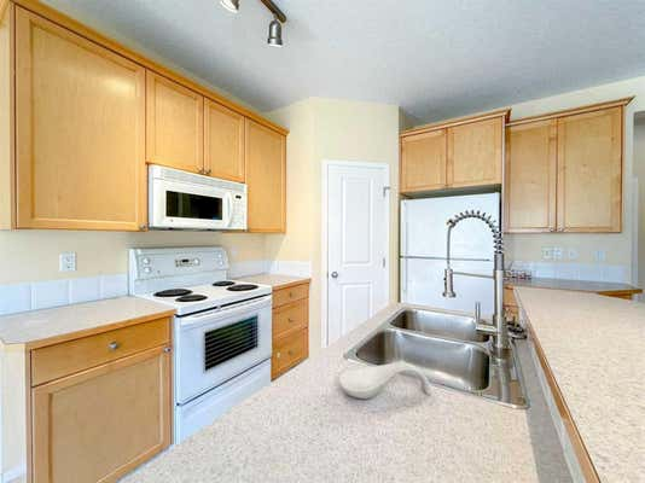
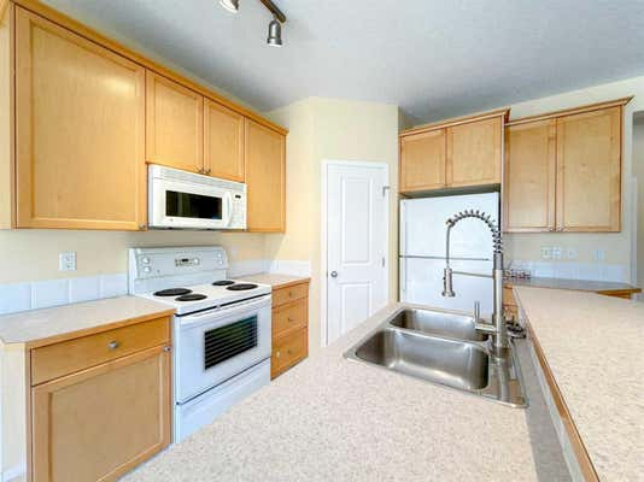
- spoon rest [337,361,432,400]
